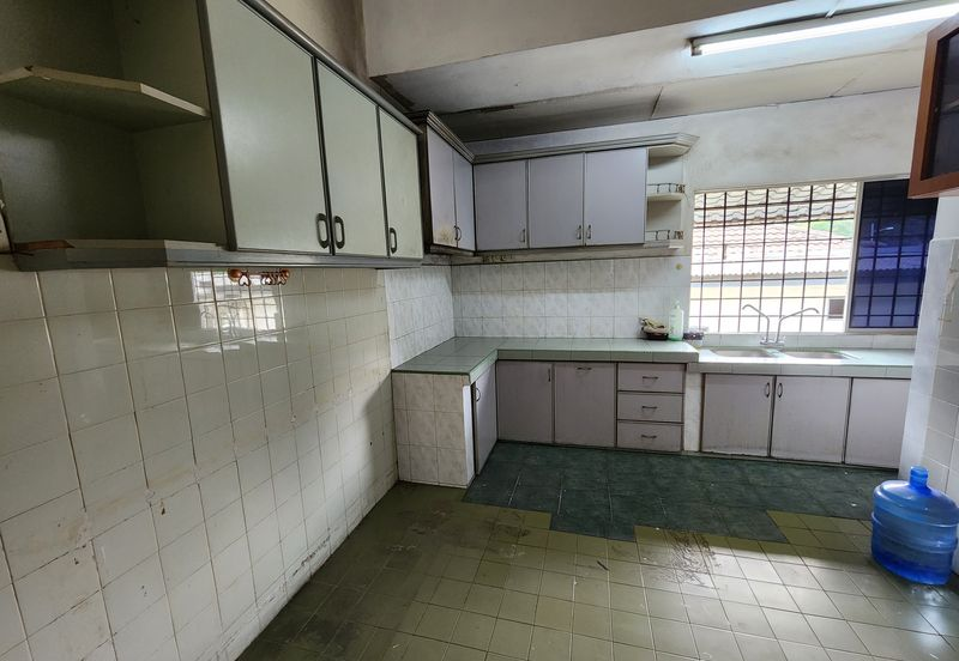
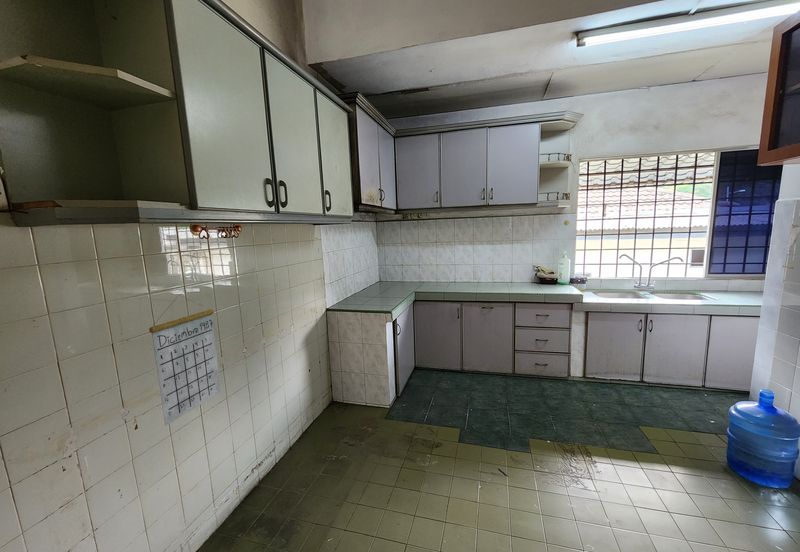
+ calendar [148,294,222,427]
